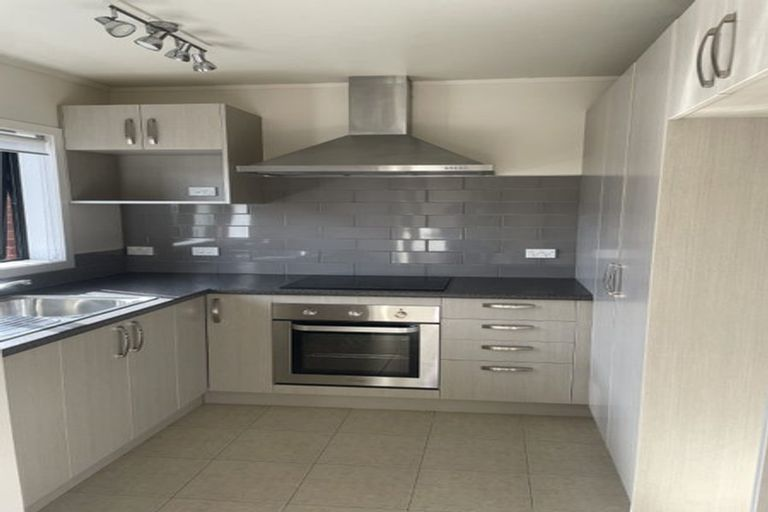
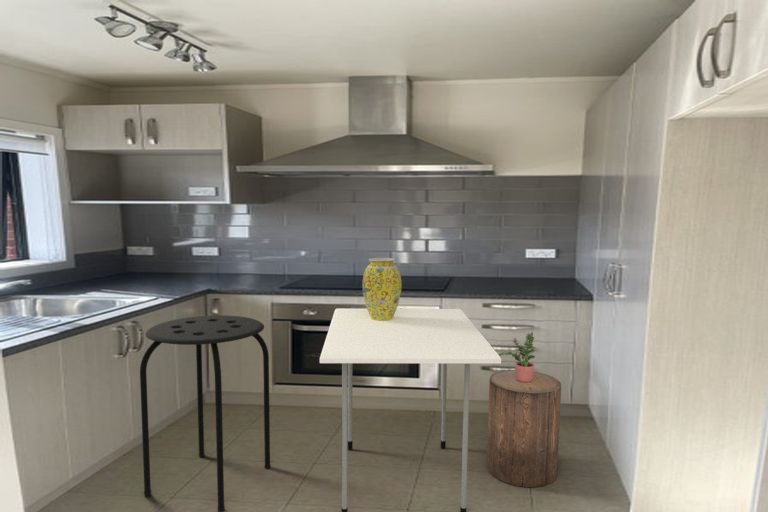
+ potted plant [498,331,537,382]
+ vase [361,257,403,321]
+ stool [139,314,271,512]
+ stool [486,369,562,488]
+ dining table [319,307,502,512]
